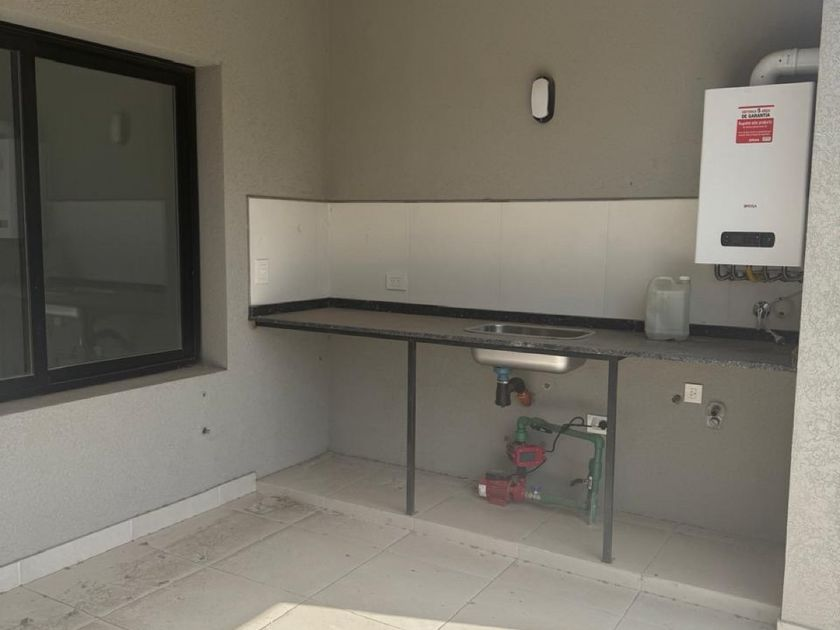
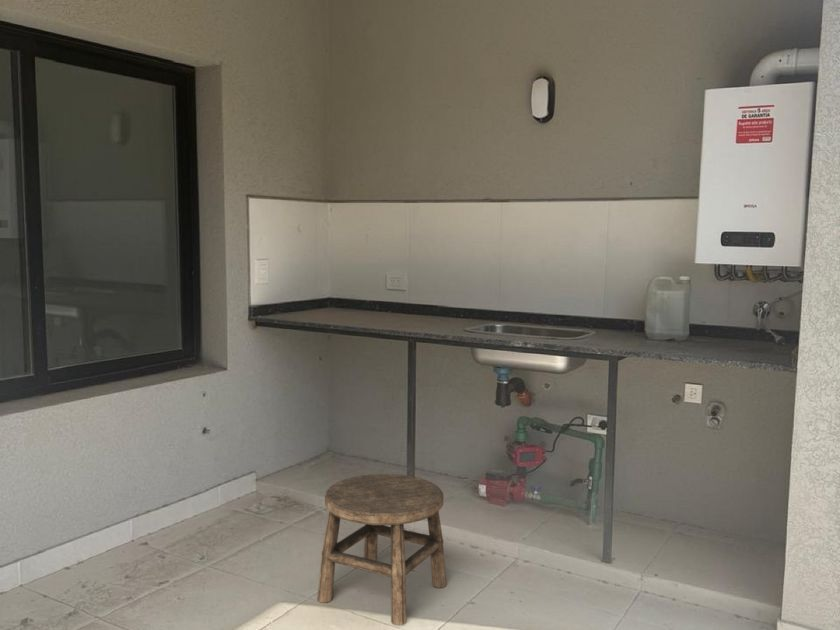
+ stool [316,473,447,626]
